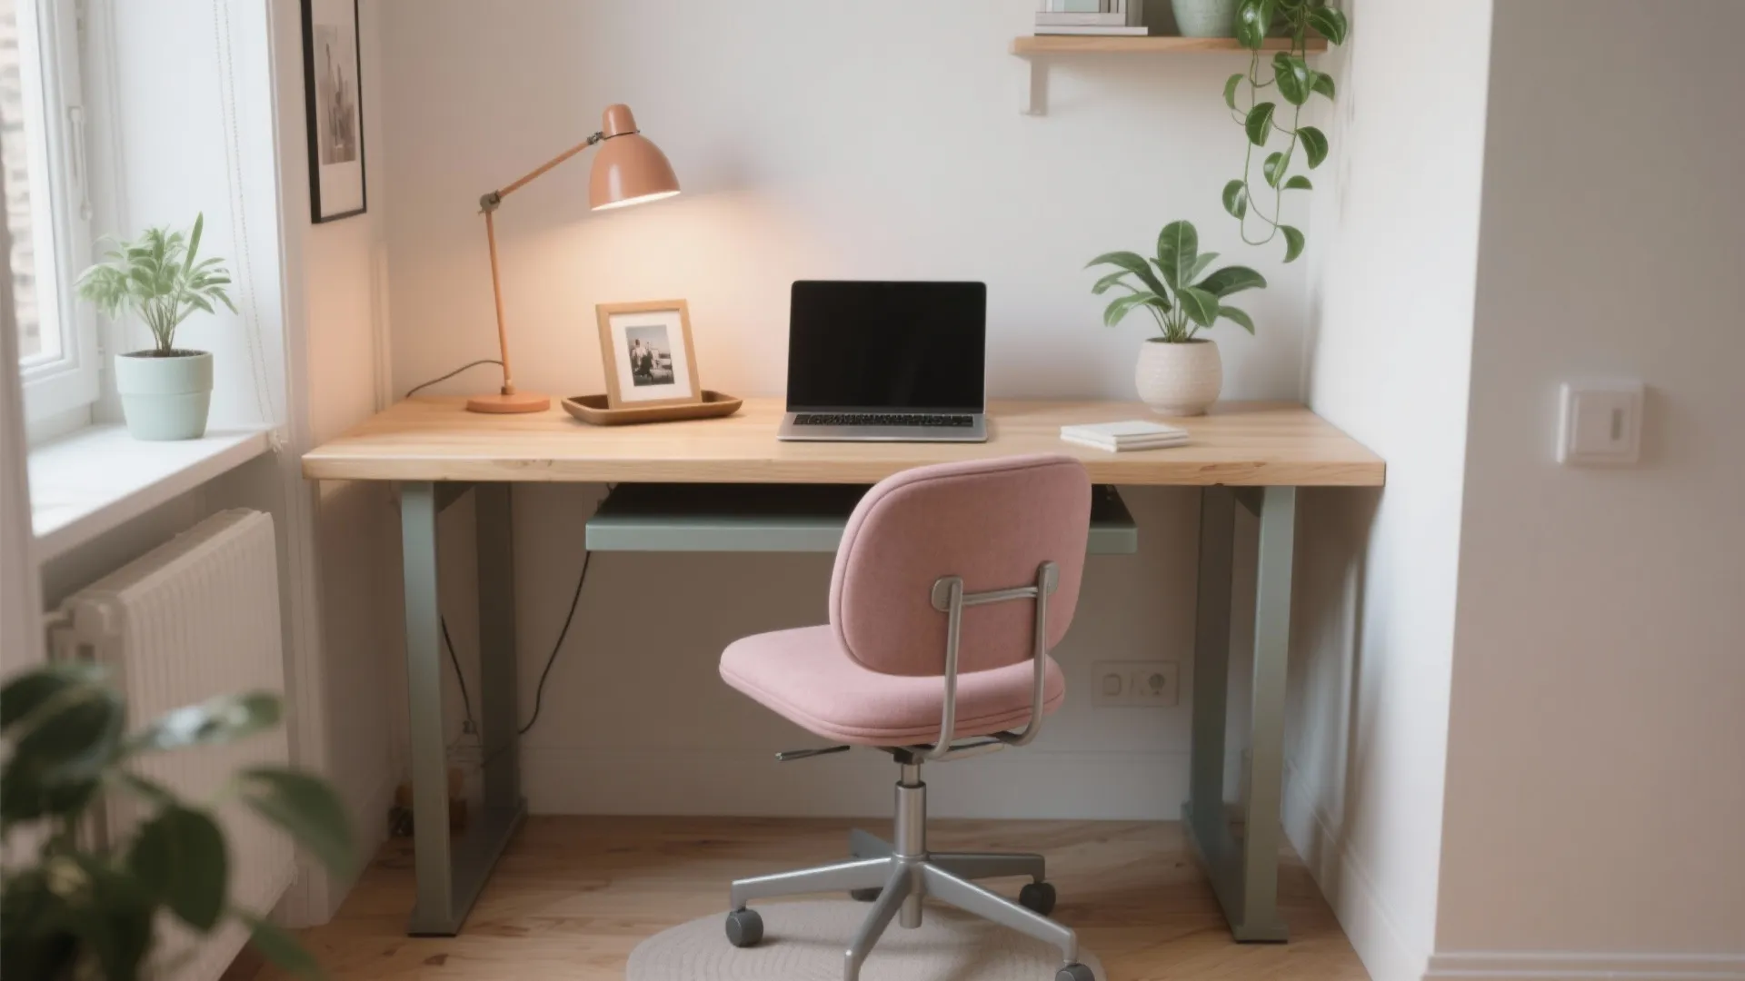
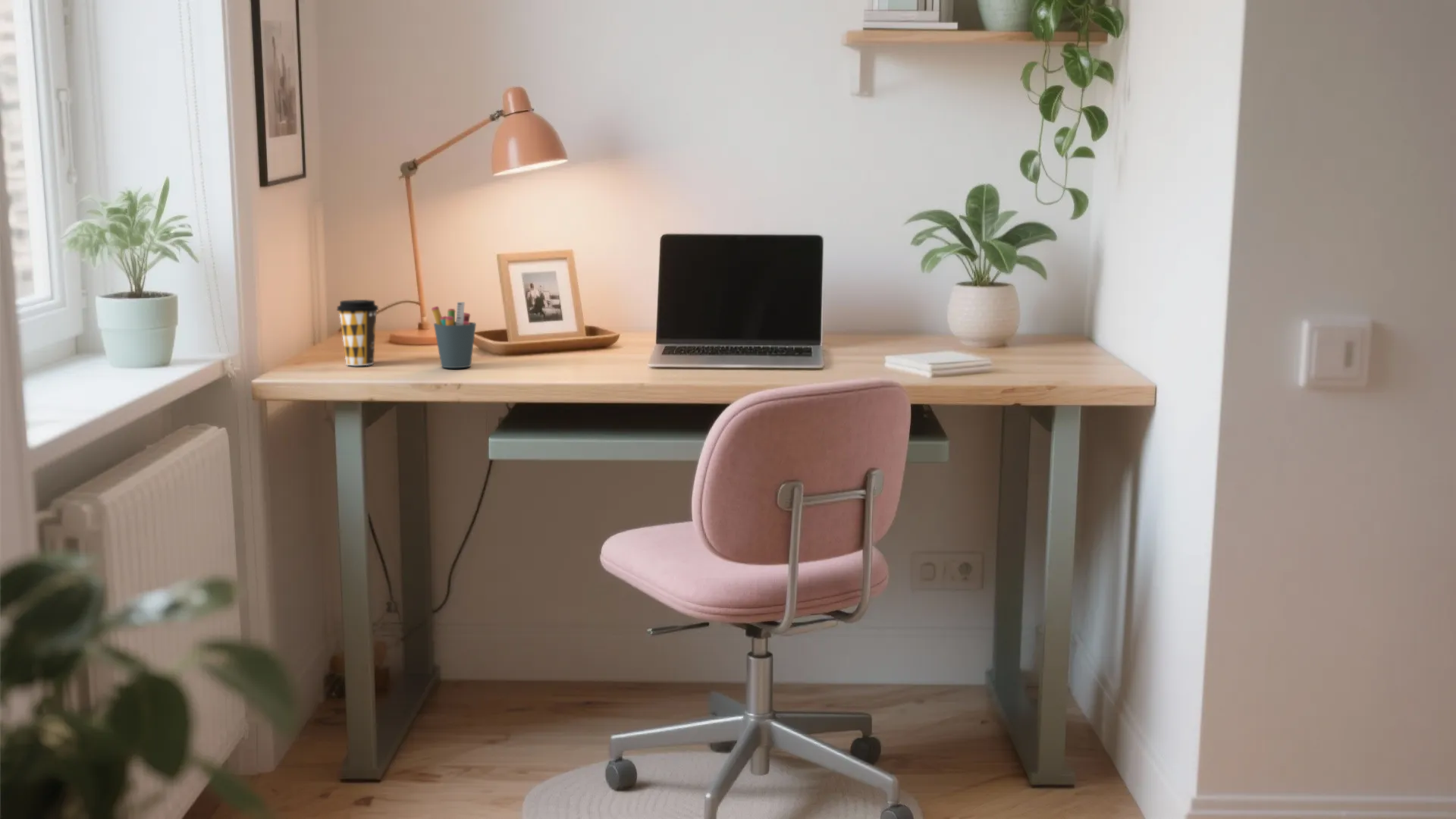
+ pen holder [431,301,477,369]
+ coffee cup [336,299,379,366]
